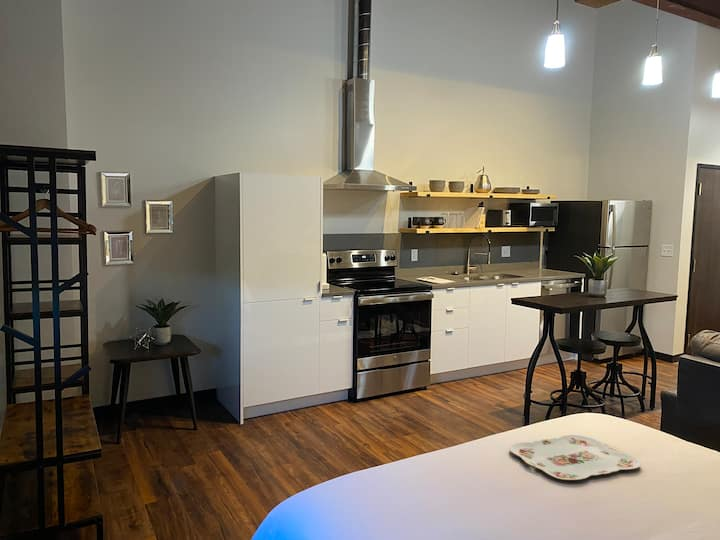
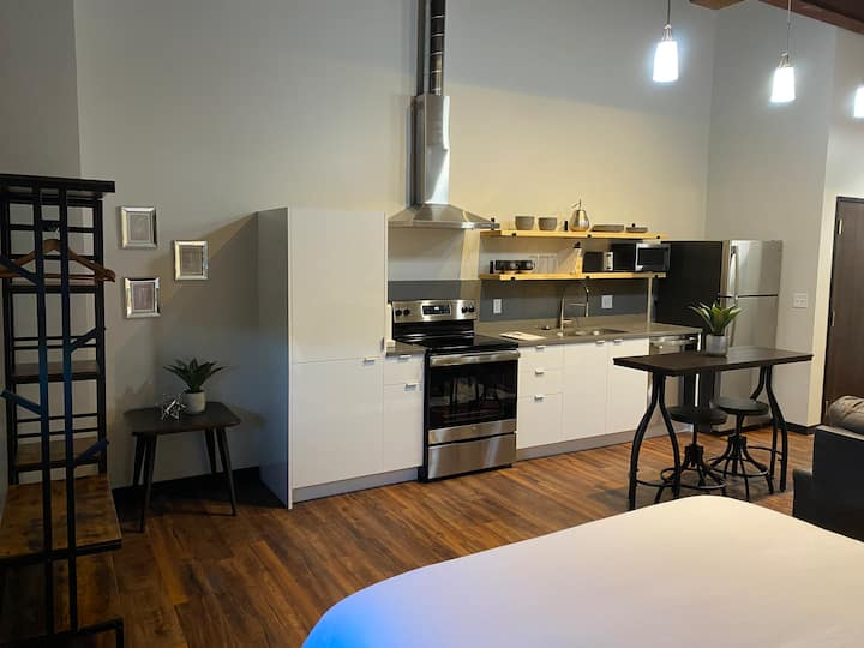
- serving tray [509,434,642,481]
